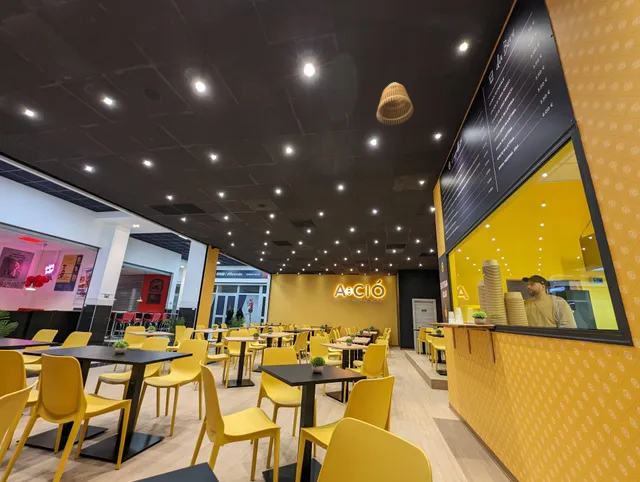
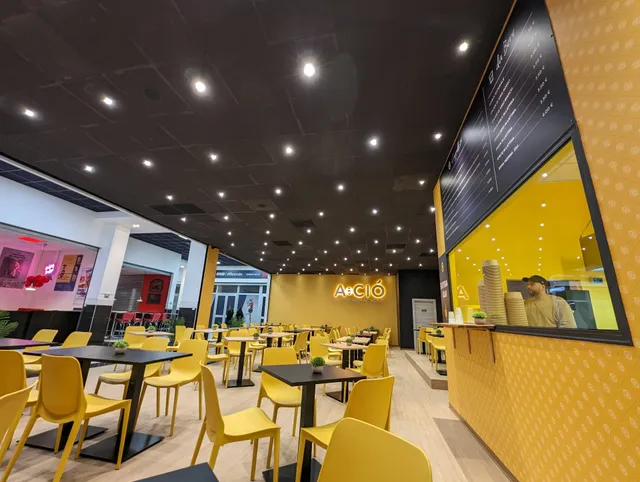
- lamp shade [376,82,414,126]
